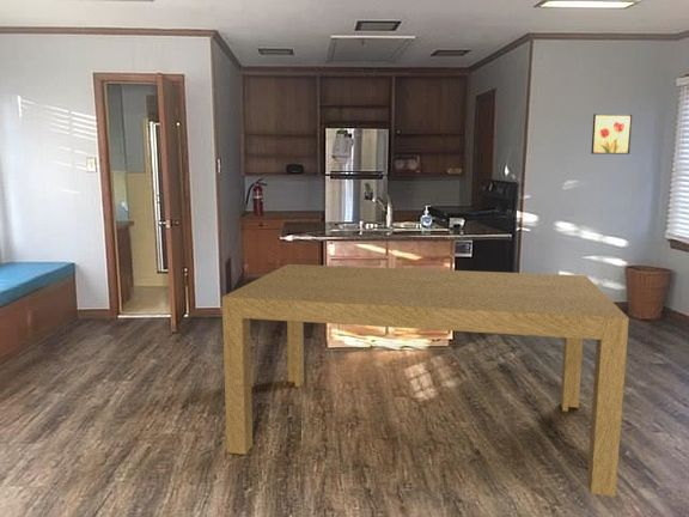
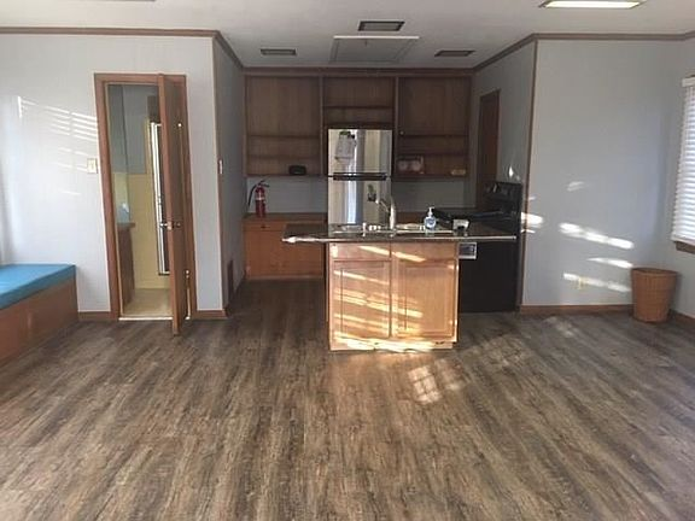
- dining table [221,263,630,498]
- wall art [590,112,633,156]
